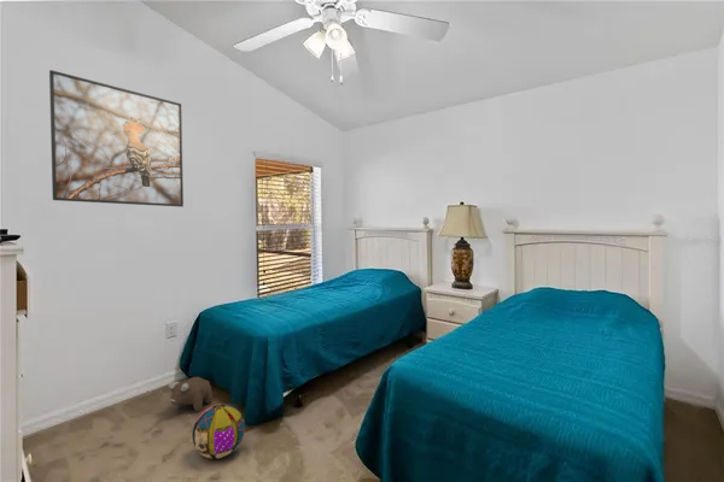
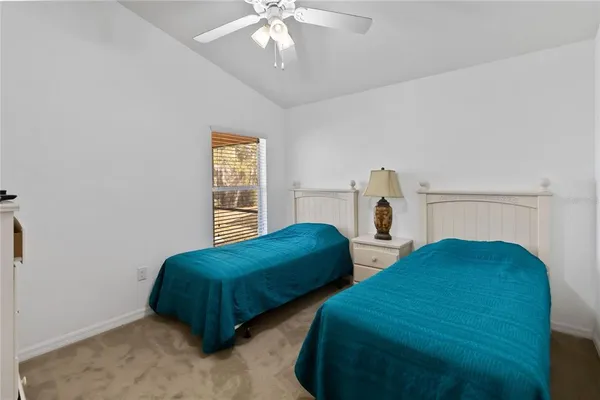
- ball [191,402,246,460]
- plush toy [167,376,214,413]
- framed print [48,69,185,207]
